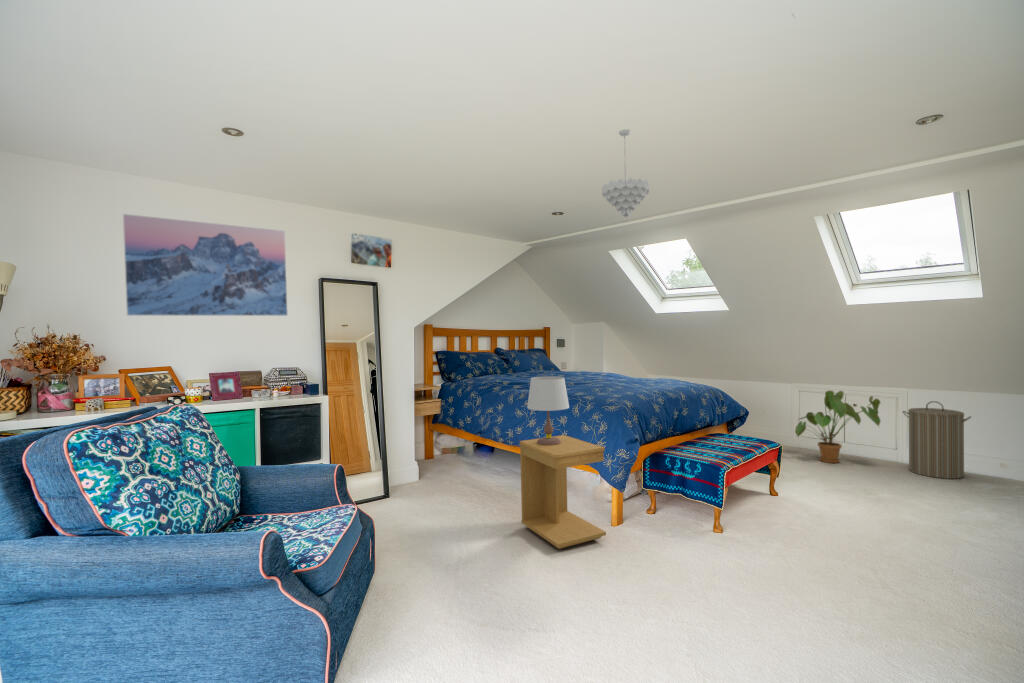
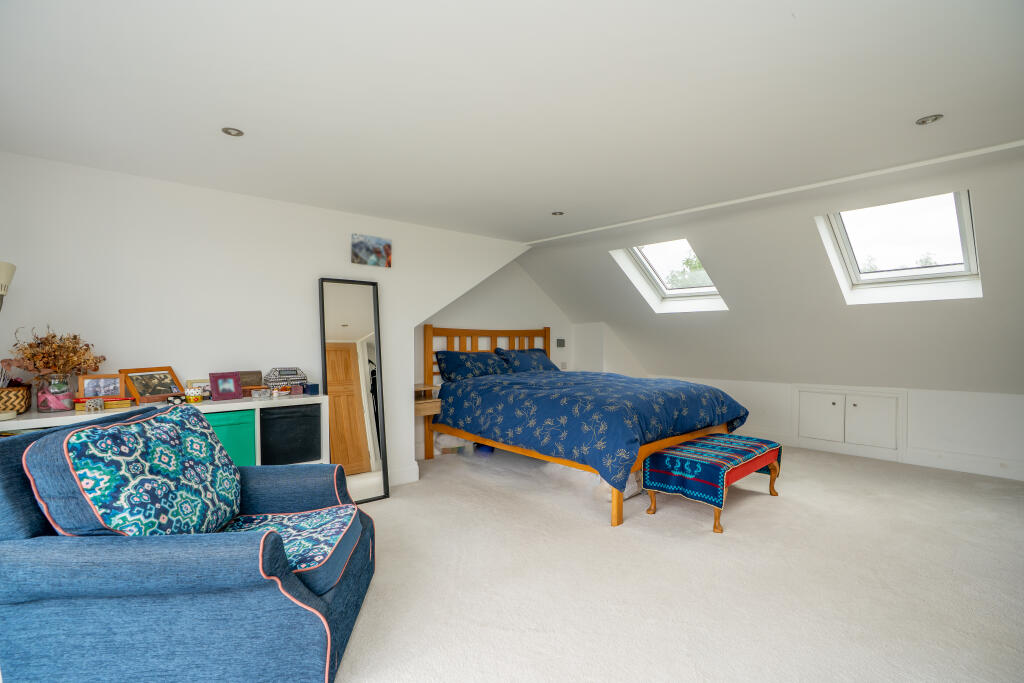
- laundry hamper [901,400,972,480]
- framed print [122,213,289,317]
- side table [519,434,607,550]
- house plant [794,390,882,464]
- pendant light [601,128,651,218]
- table lamp [526,375,570,445]
